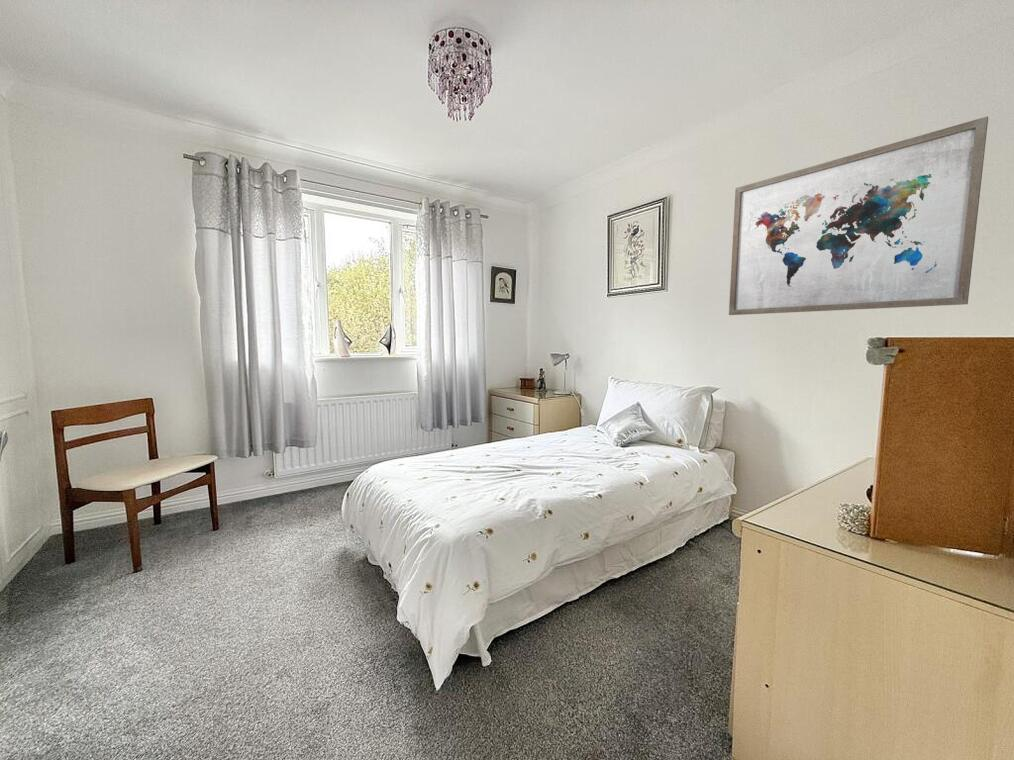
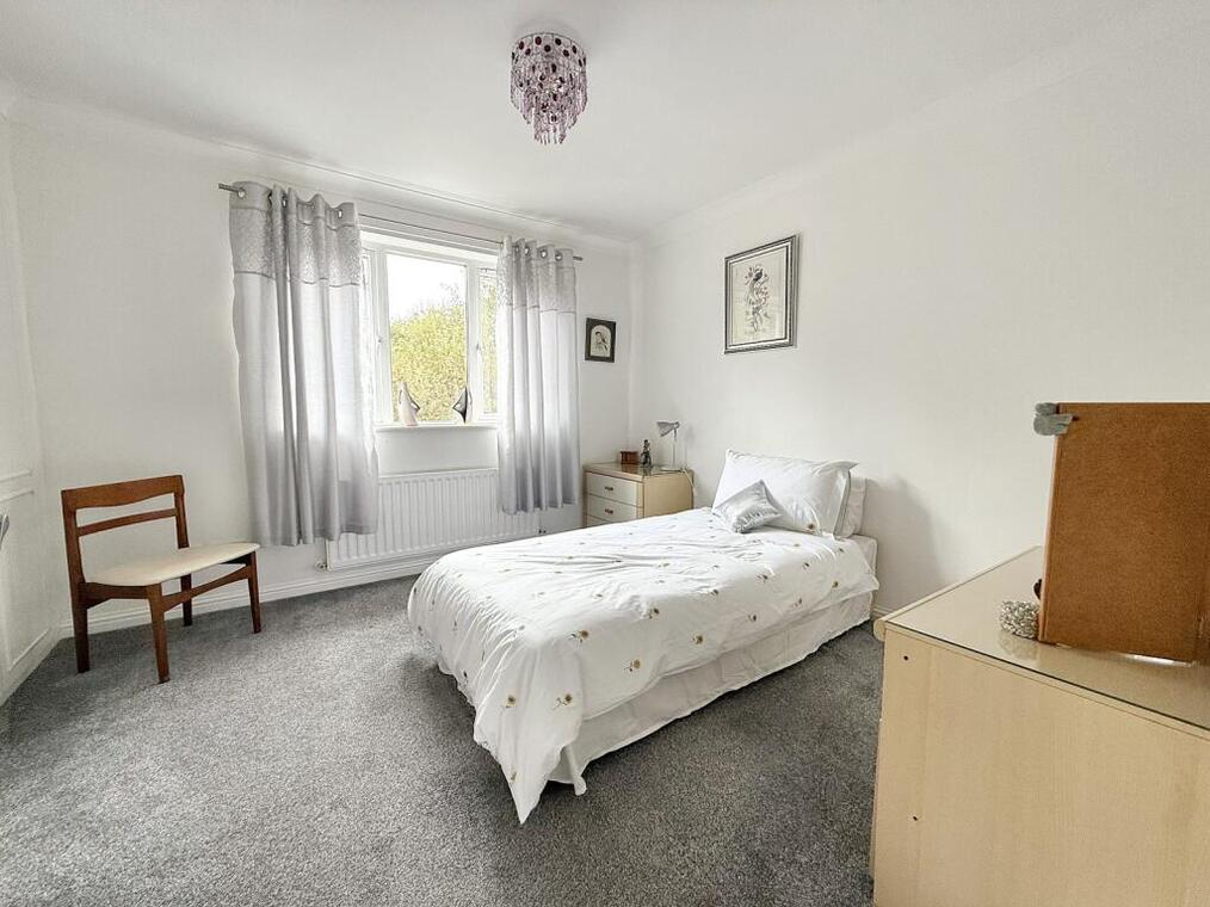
- wall art [728,115,989,316]
